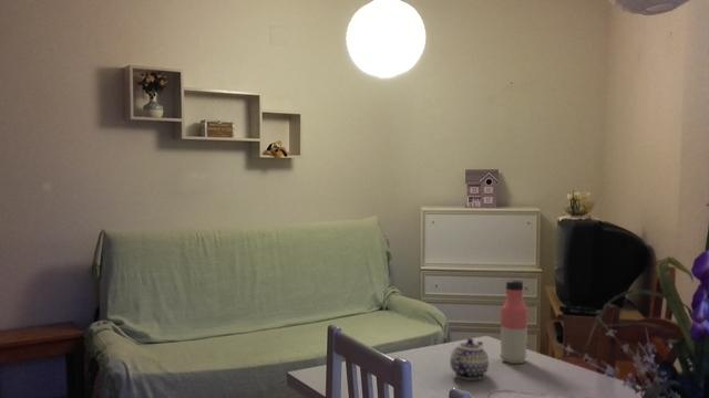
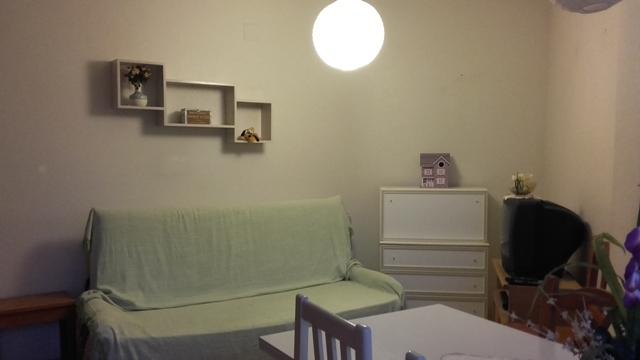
- water bottle [499,279,530,365]
- teapot [449,337,490,381]
